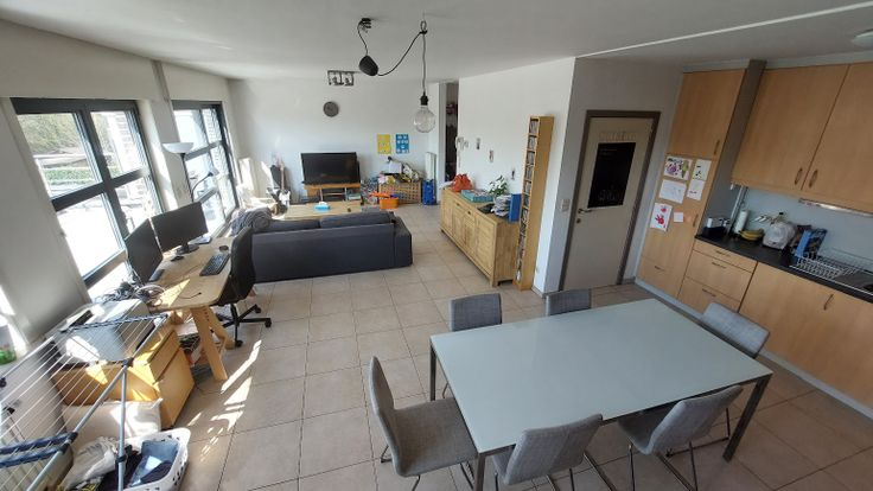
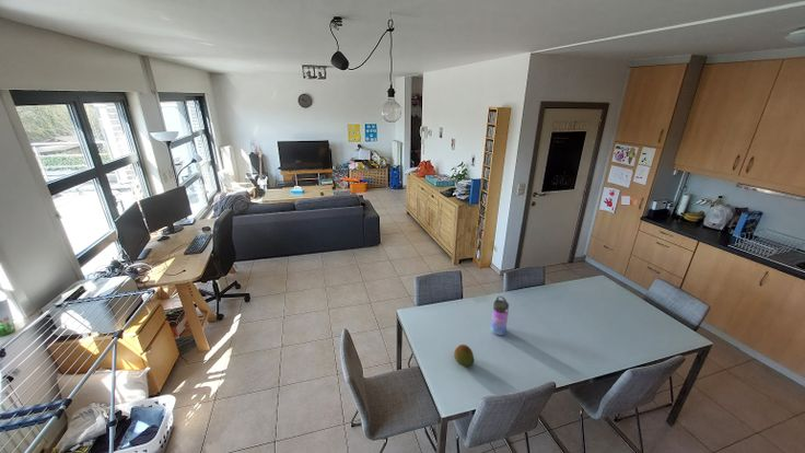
+ fruit [453,344,475,368]
+ water bottle [490,295,510,336]
